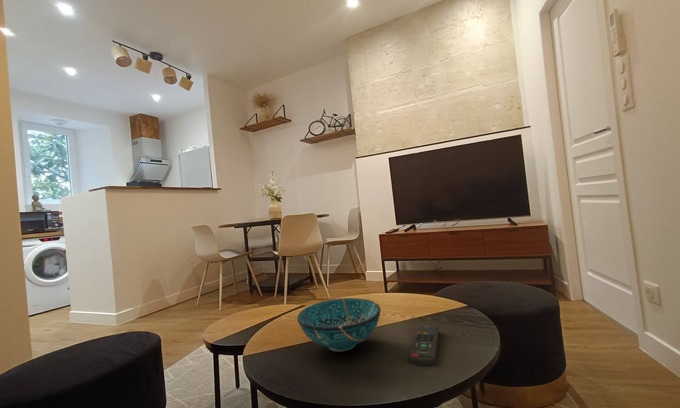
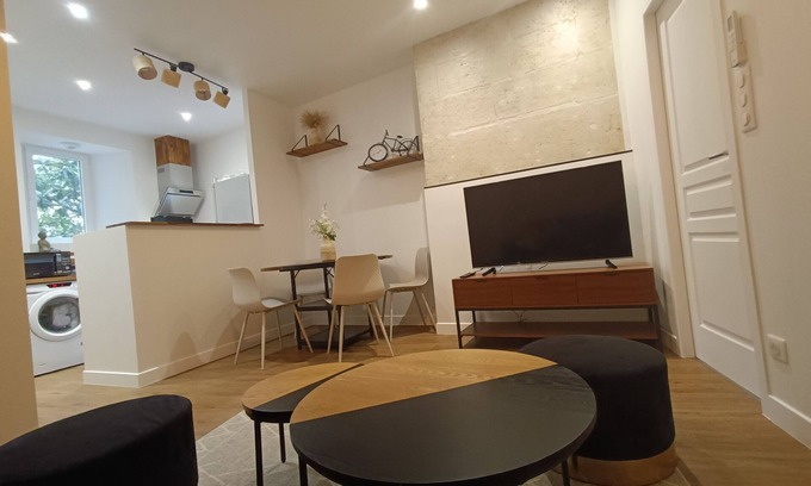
- remote control [408,323,440,367]
- decorative bowl [296,297,382,352]
